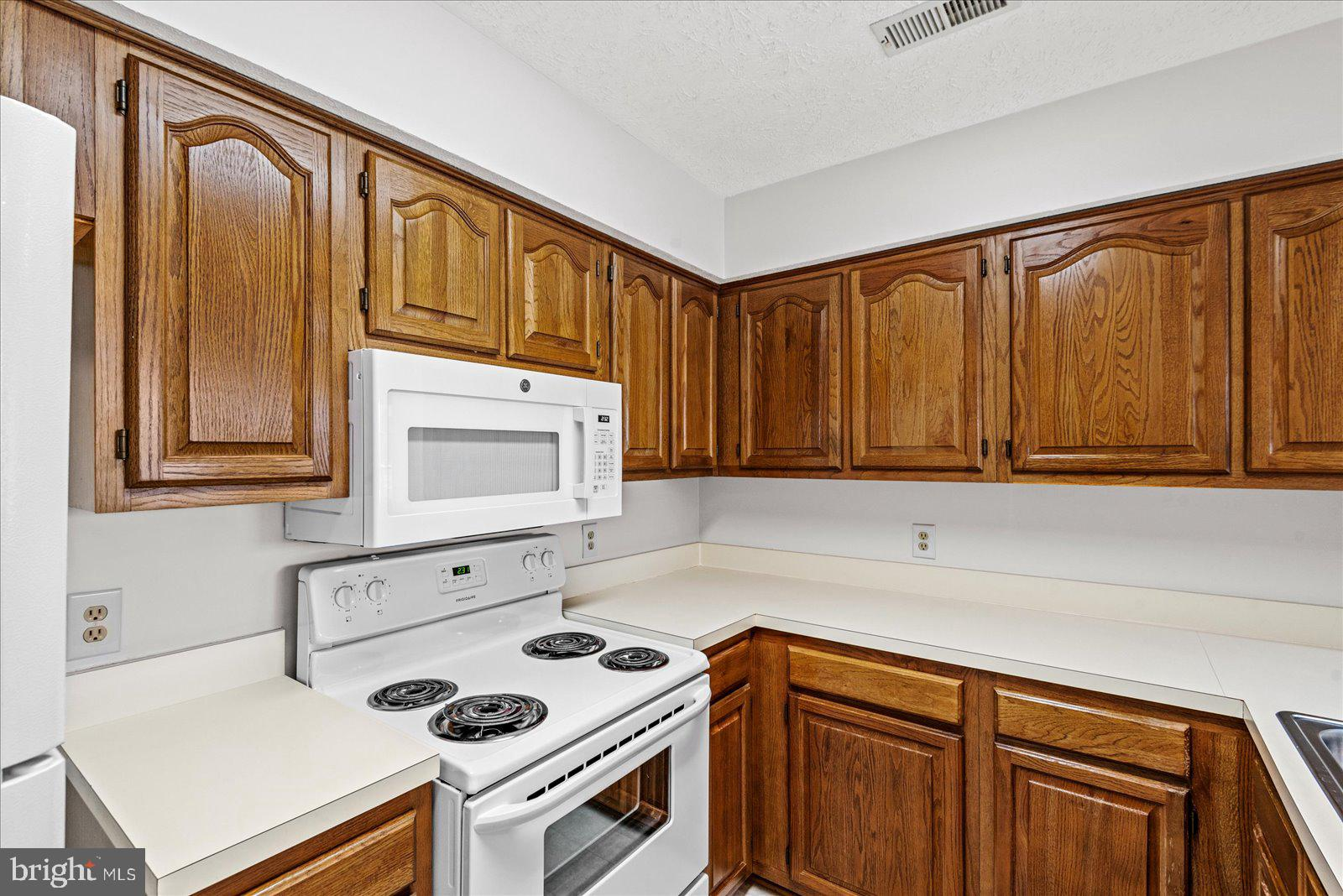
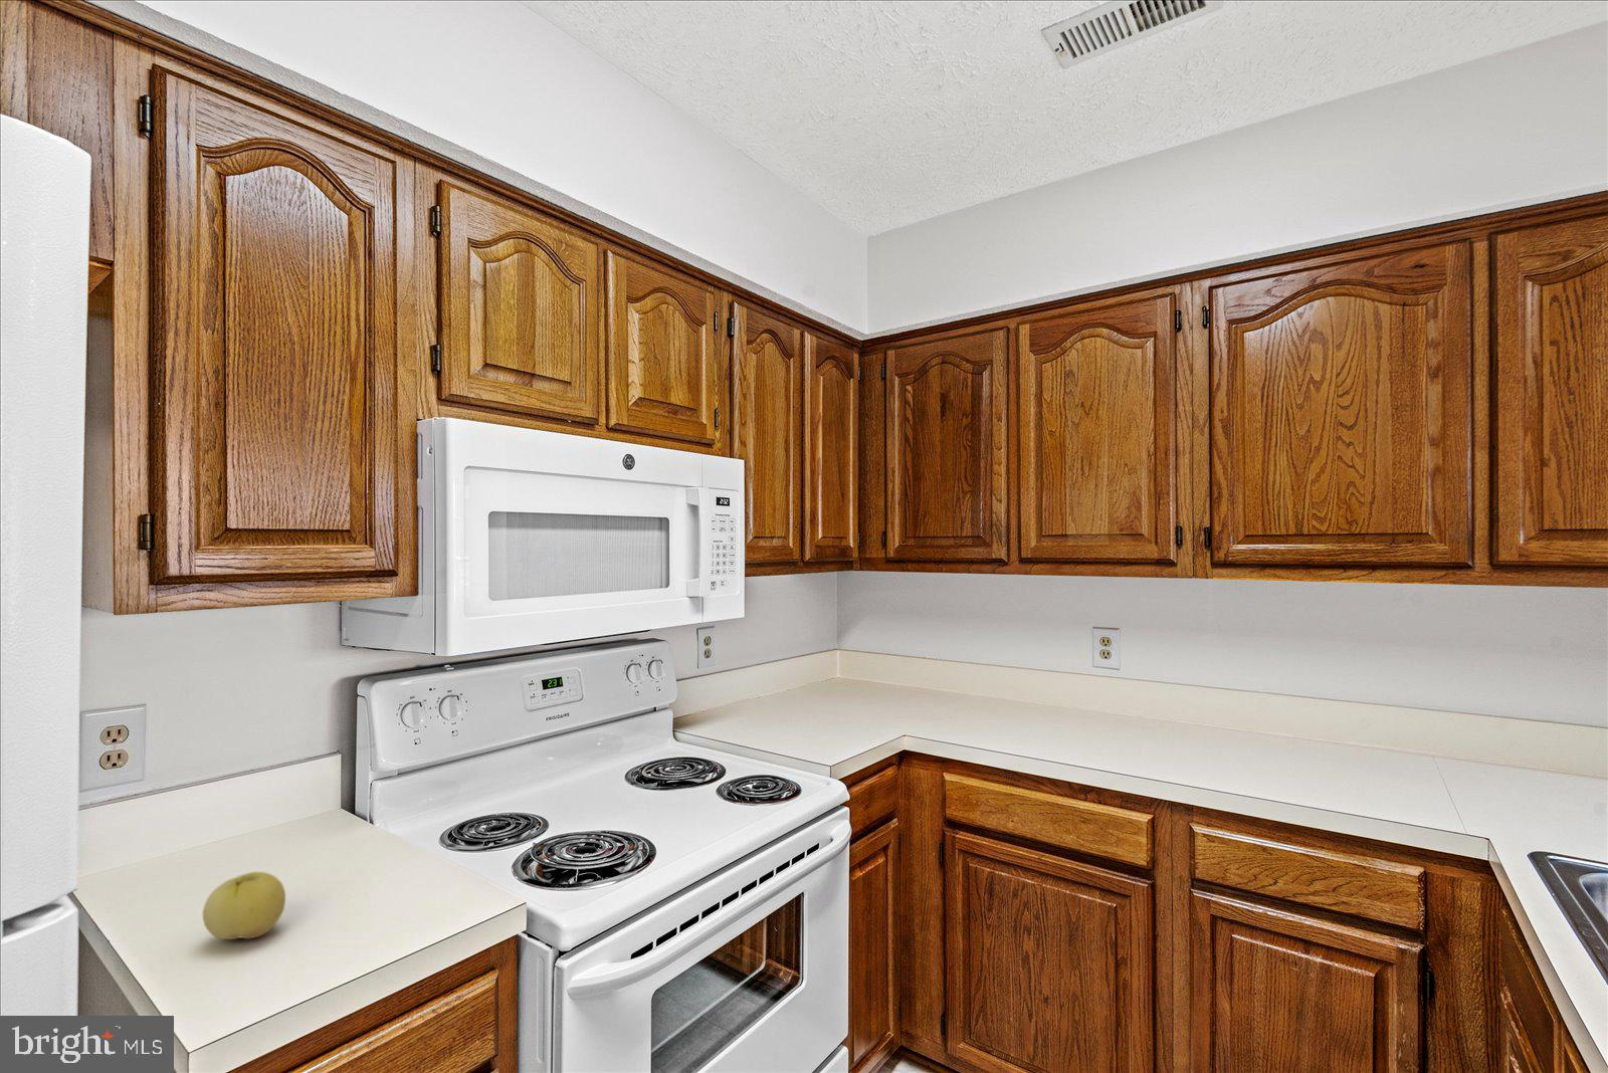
+ apple [202,871,286,940]
